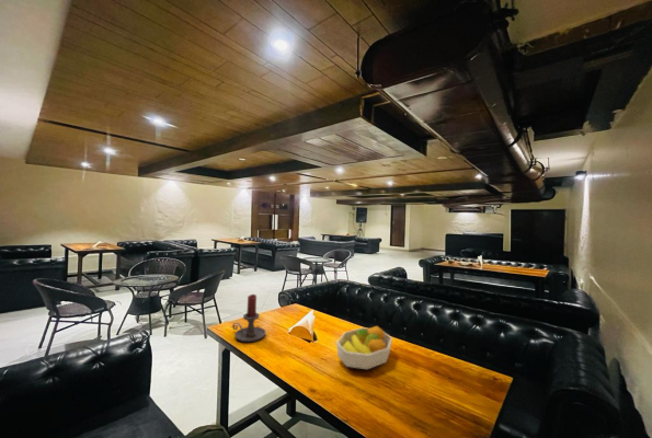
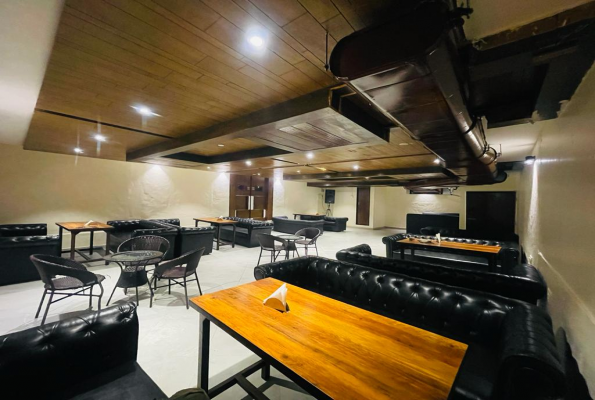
- fruit bowl [335,325,393,370]
- candle holder [231,293,266,343]
